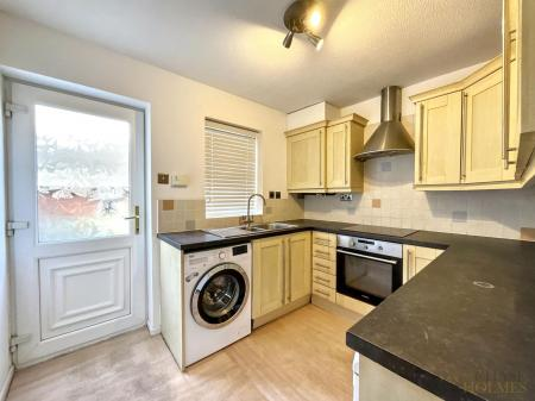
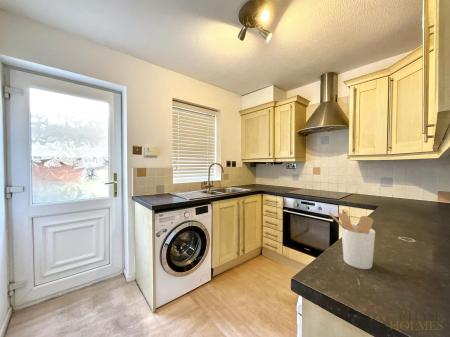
+ utensil holder [328,211,376,270]
